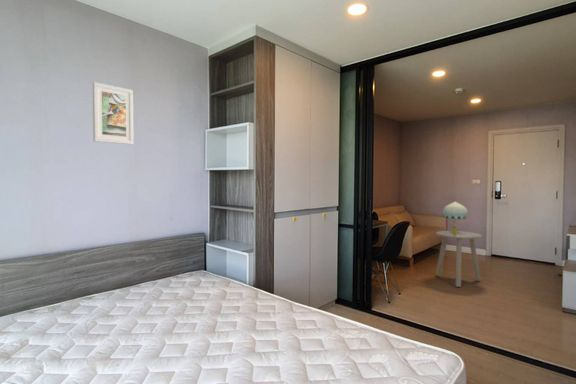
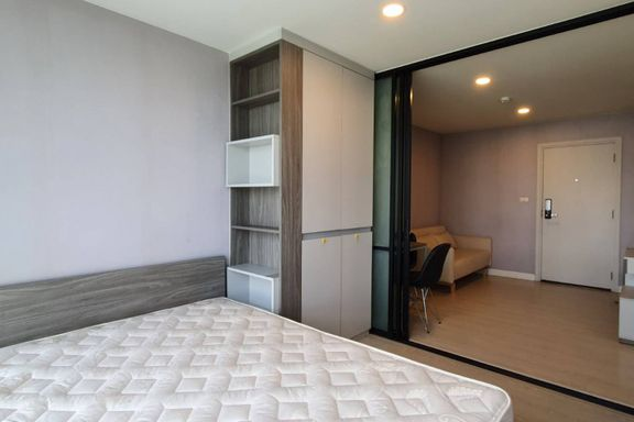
- side table [435,230,483,288]
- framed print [92,81,135,145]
- table lamp [442,201,469,233]
